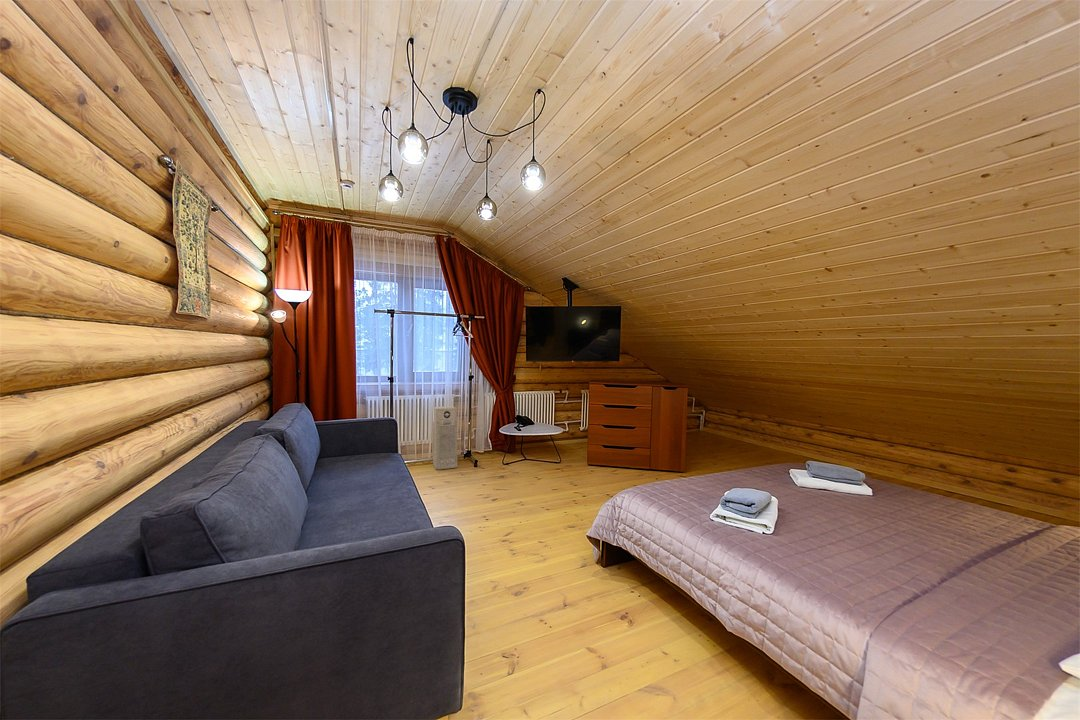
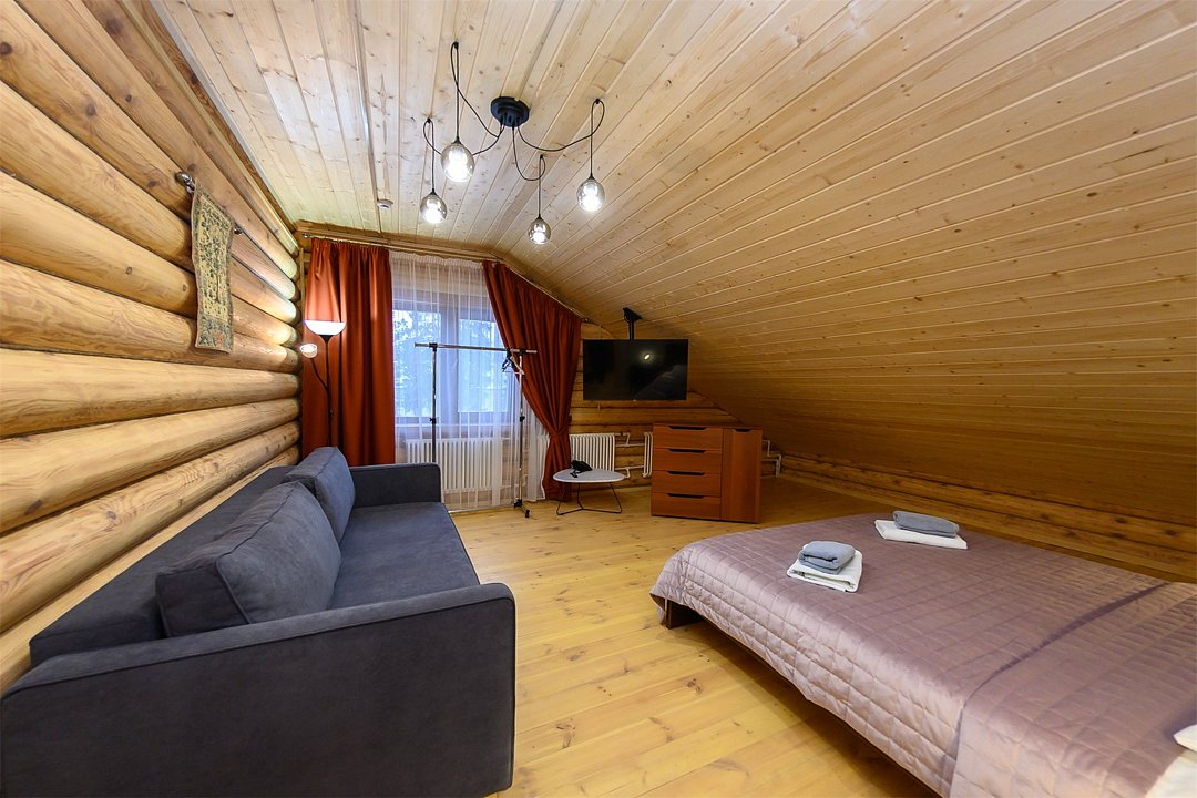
- air purifier [431,406,458,470]
